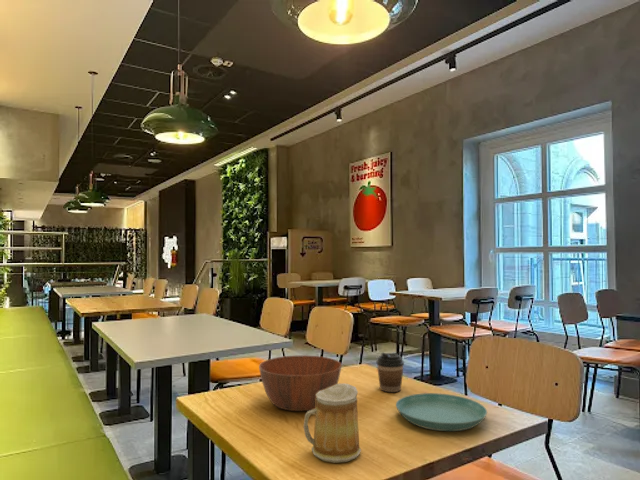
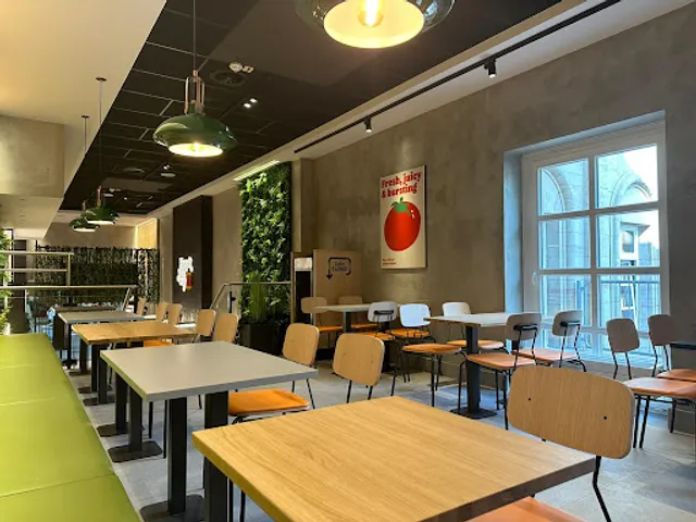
- mug [303,382,362,464]
- bowl [258,354,343,412]
- coffee cup [376,352,405,393]
- saucer [395,392,488,432]
